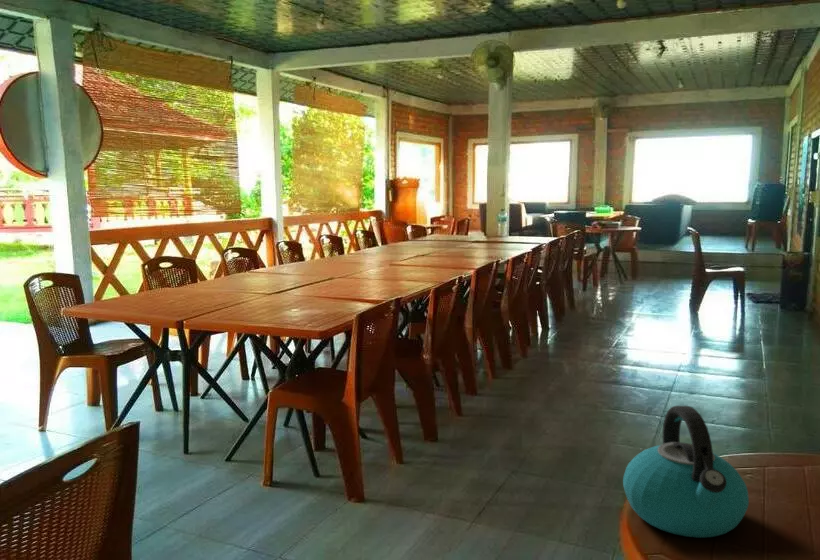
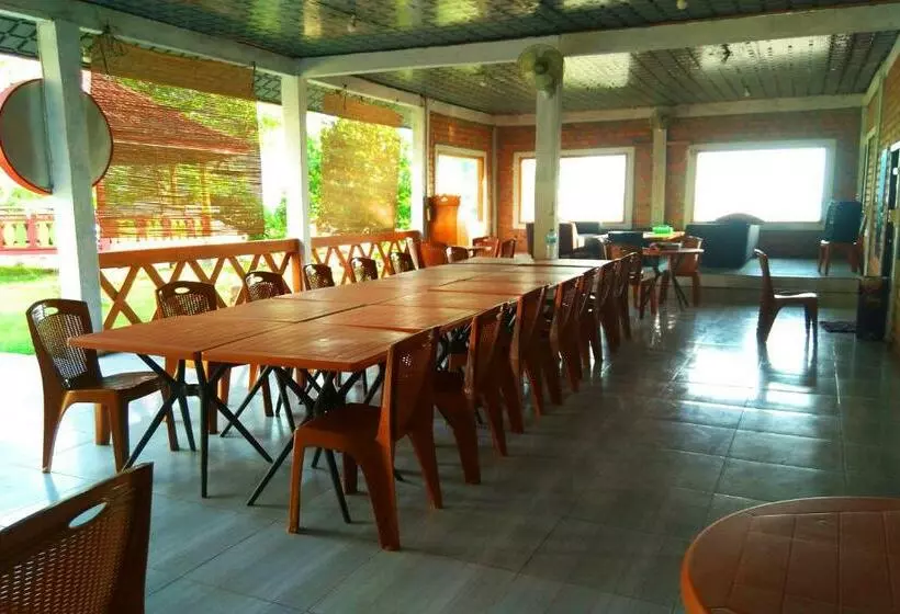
- kettle [622,405,750,539]
